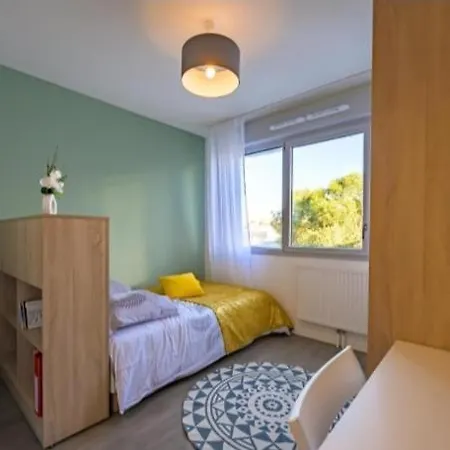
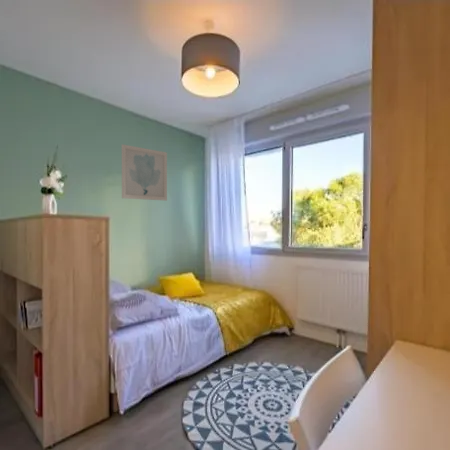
+ wall art [121,143,168,202]
